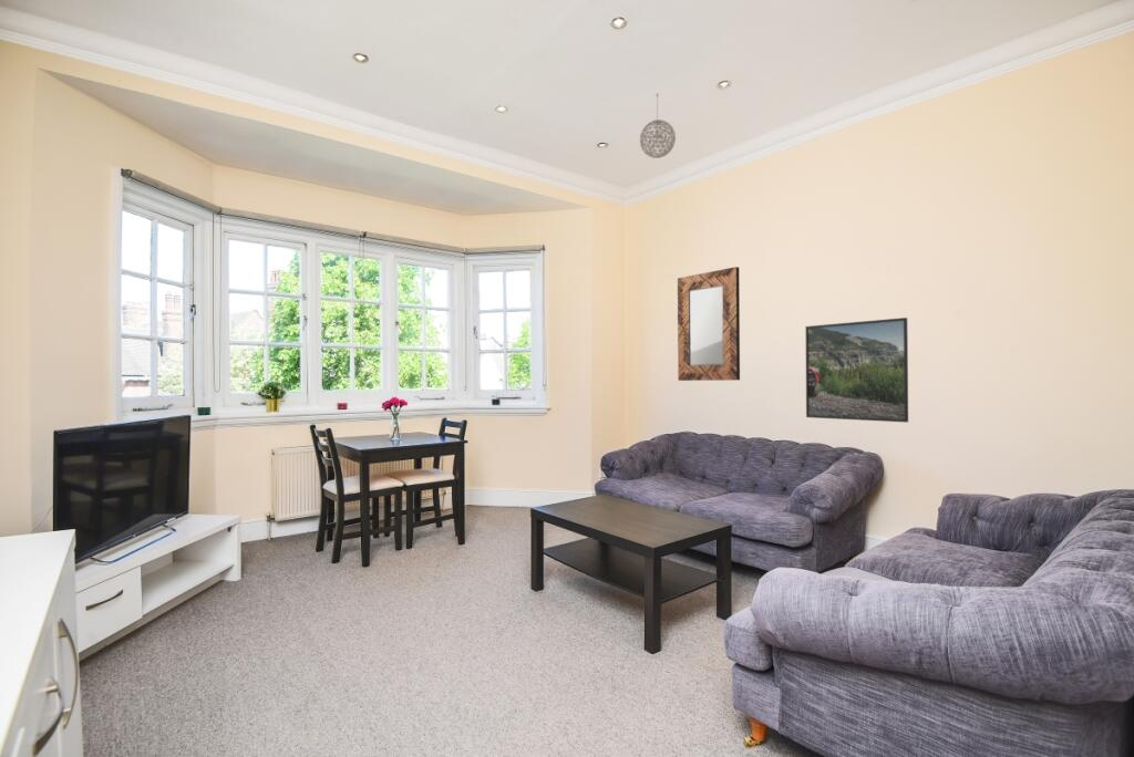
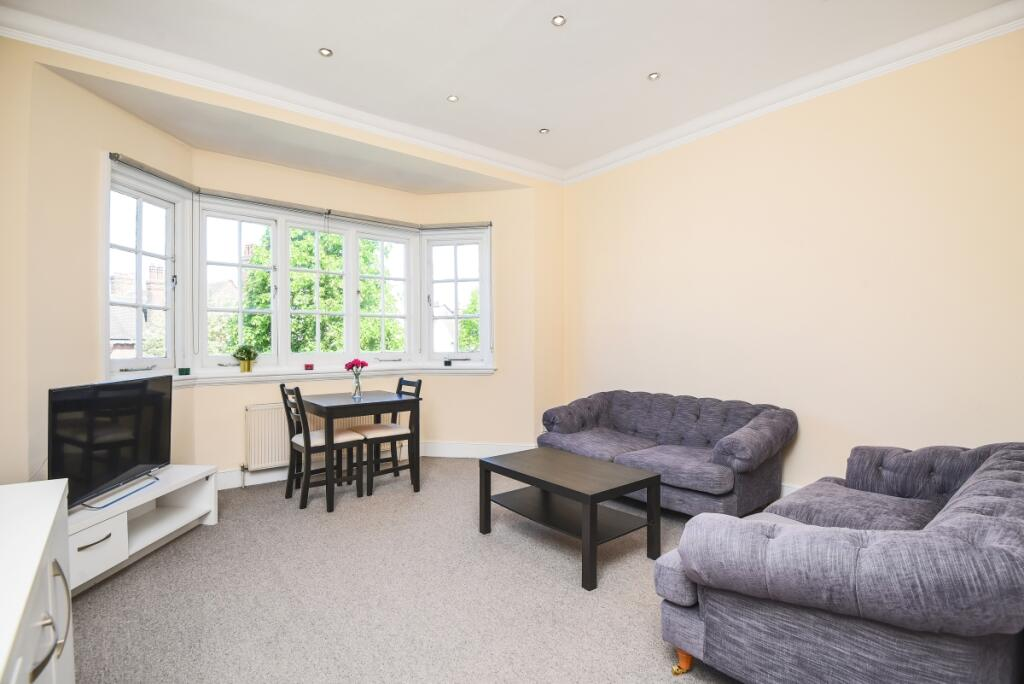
- home mirror [677,266,741,382]
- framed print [804,317,909,424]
- pendant light [639,93,677,159]
